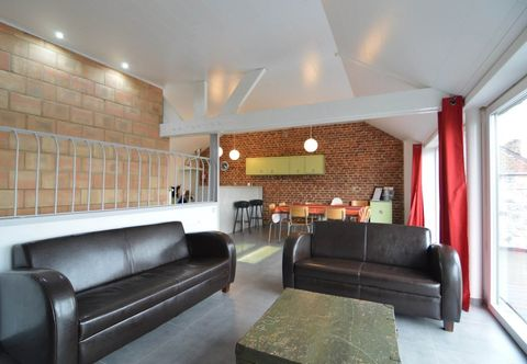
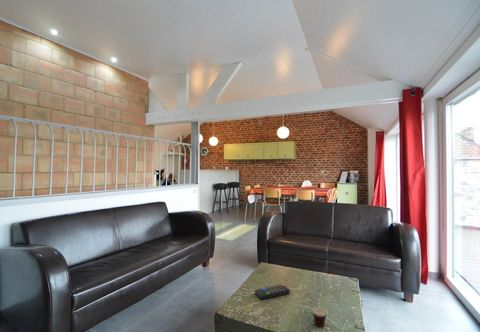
+ cup [306,292,328,328]
+ remote control [254,283,291,301]
